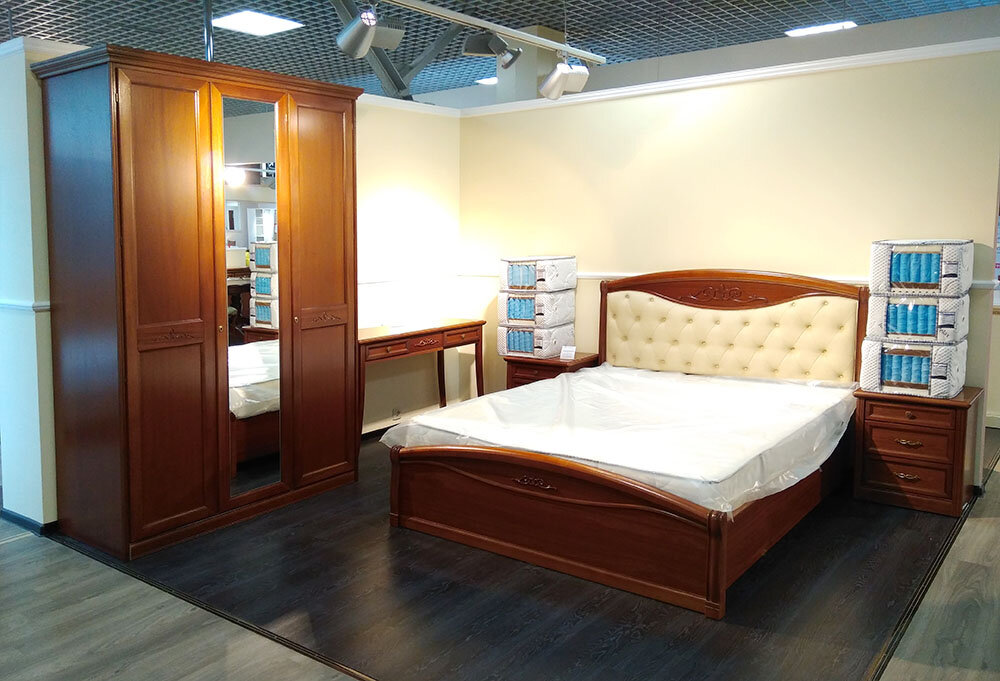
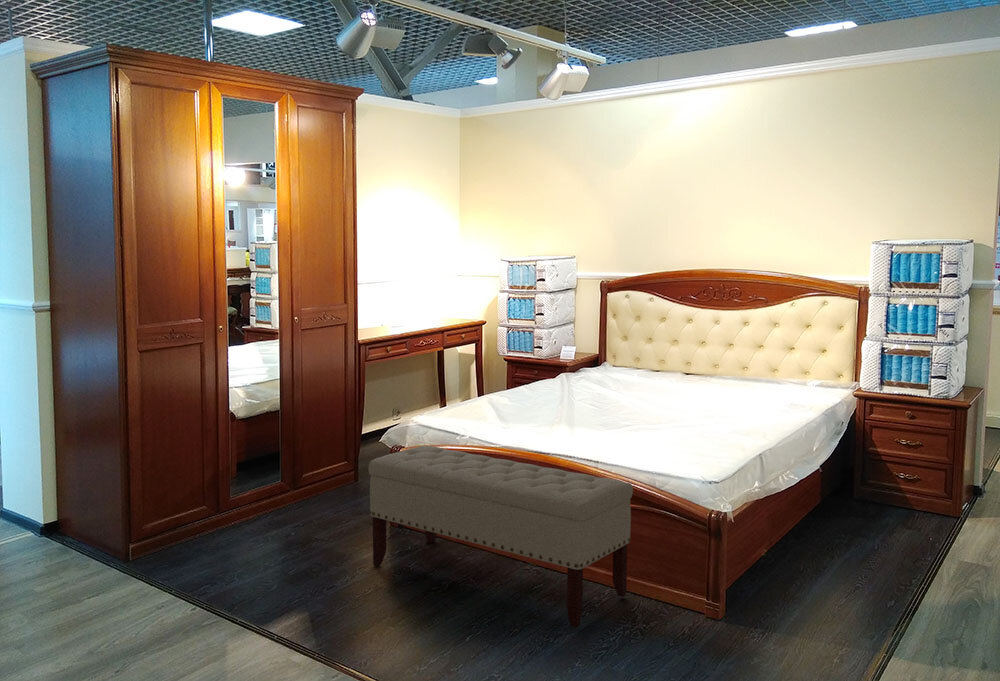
+ bench [367,445,634,629]
